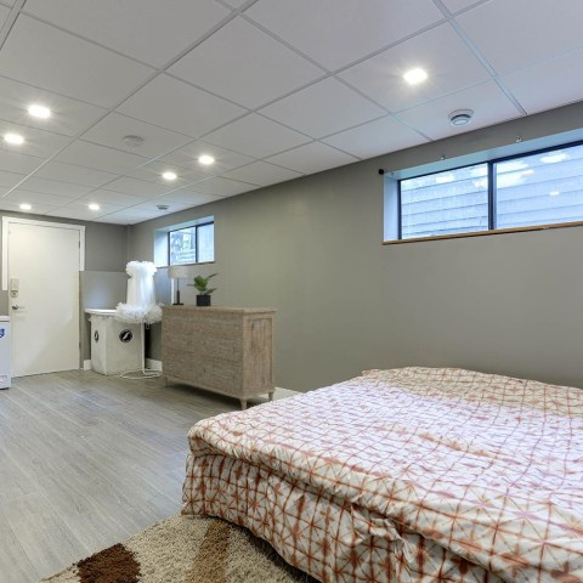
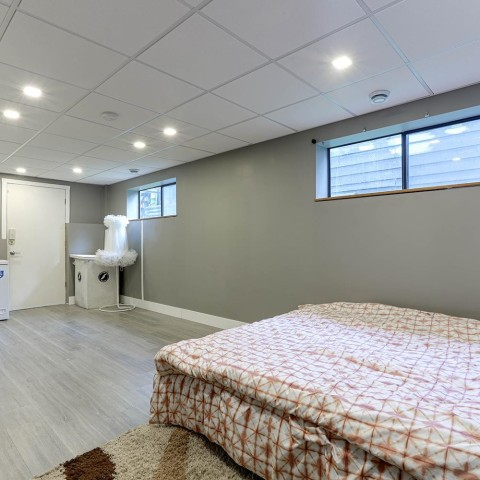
- potted plant [186,272,220,307]
- dresser [158,304,278,412]
- table lamp [166,265,189,305]
